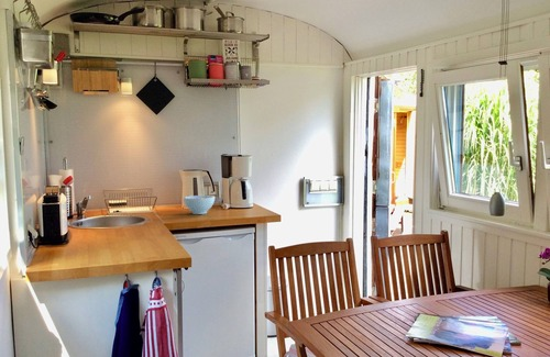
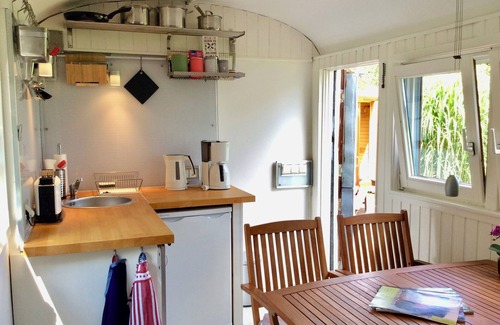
- bowl [183,194,216,215]
